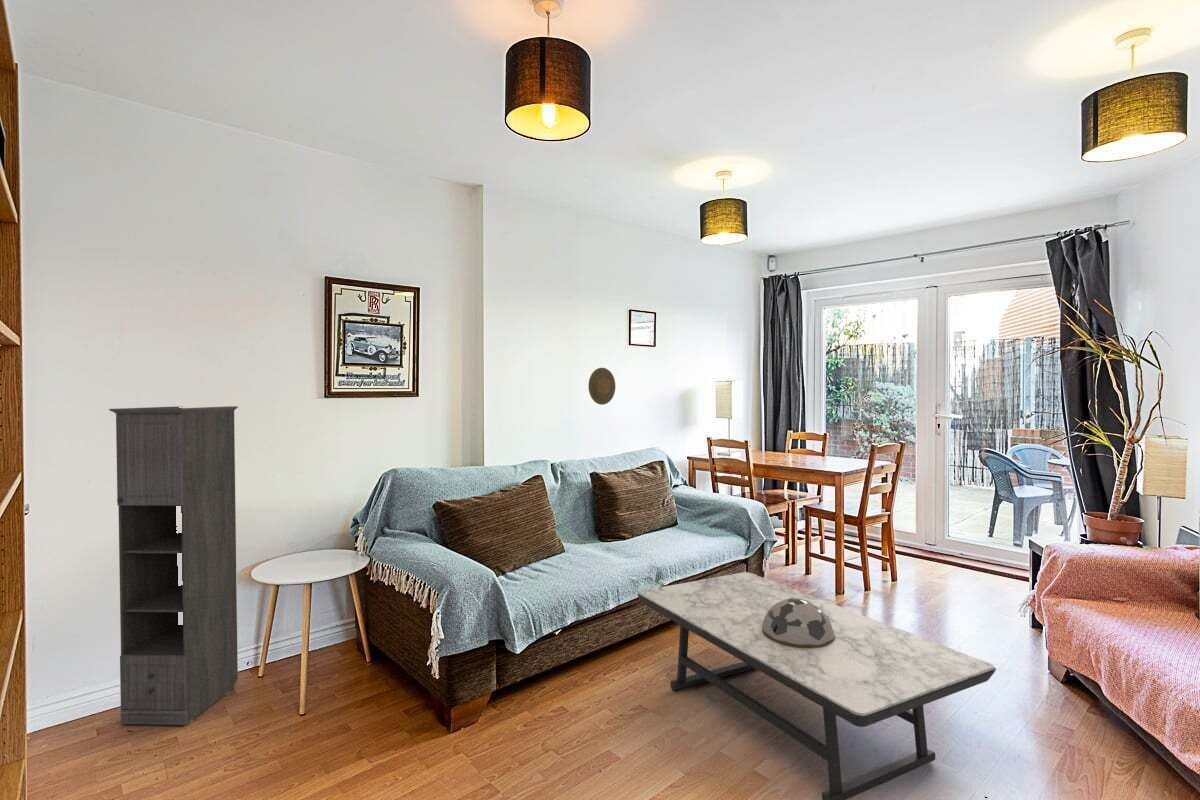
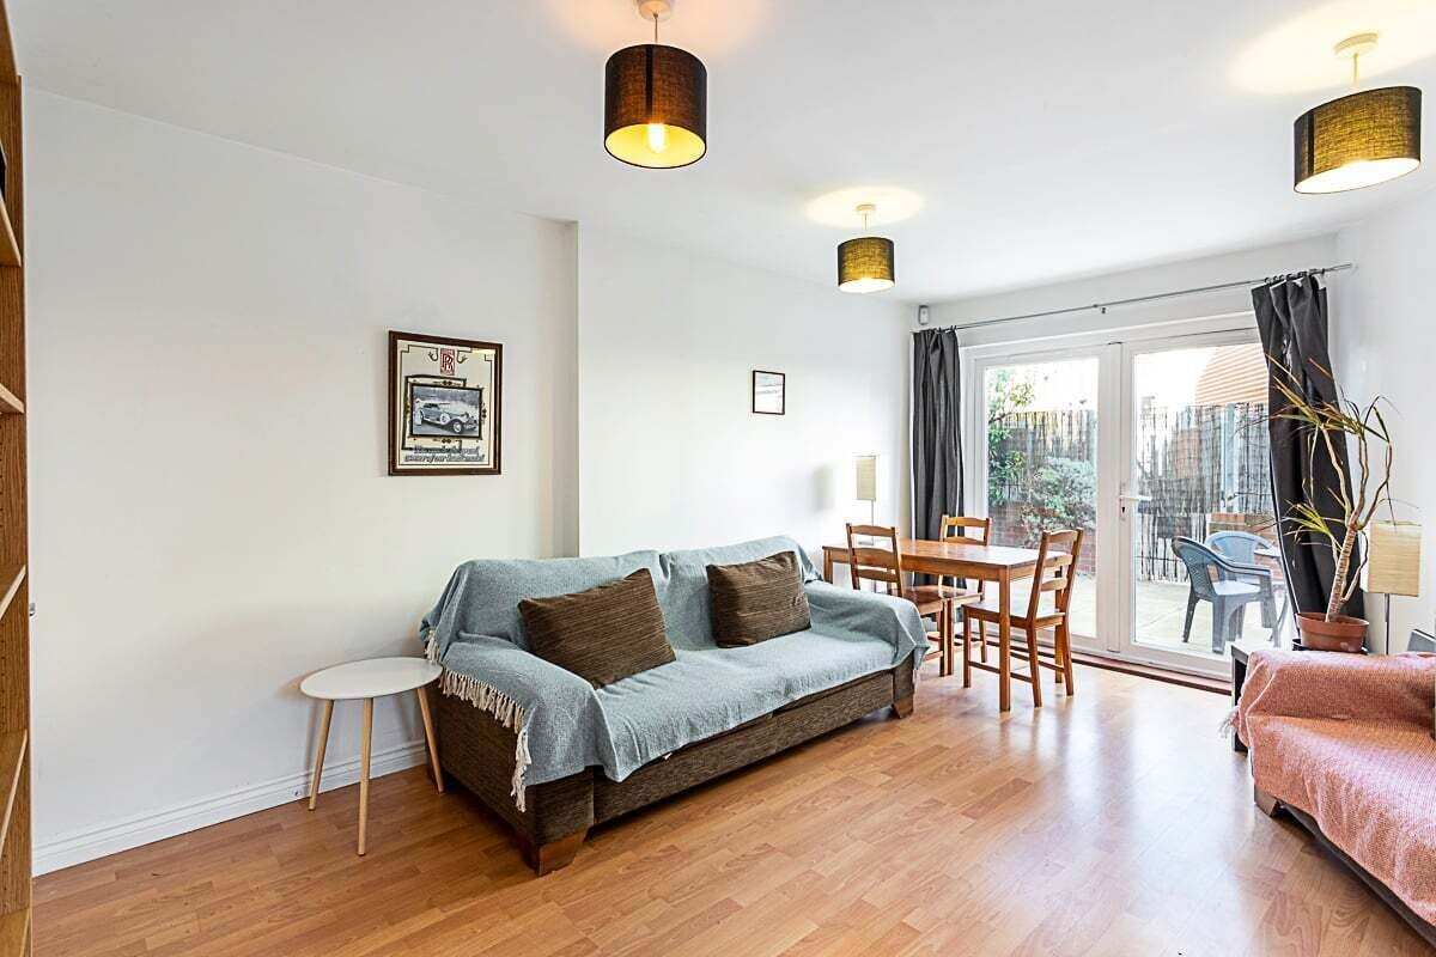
- storage cabinet [108,405,239,726]
- coffee table [636,571,997,800]
- decorative plate [587,367,616,406]
- decorative bowl [762,598,835,648]
